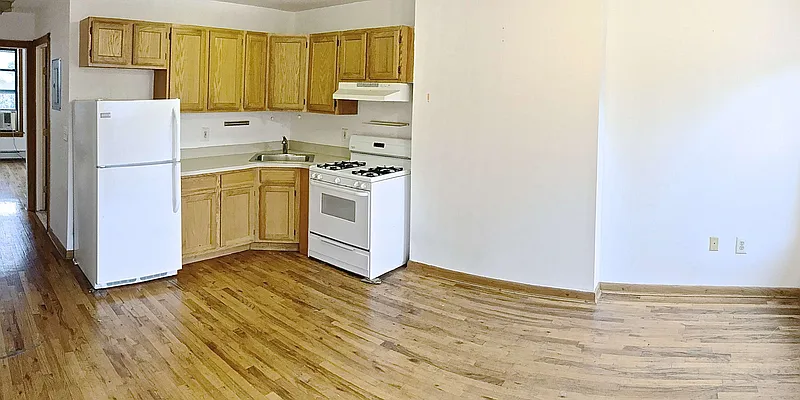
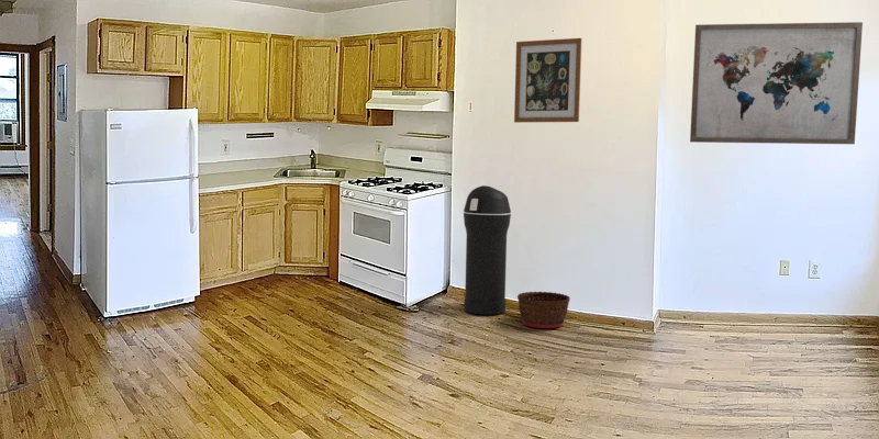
+ basket [516,291,571,329]
+ trash can [463,184,512,316]
+ wall art [689,21,864,145]
+ wall art [513,37,582,124]
